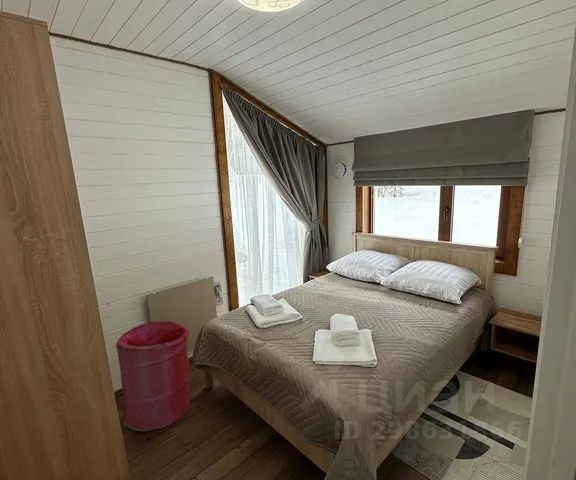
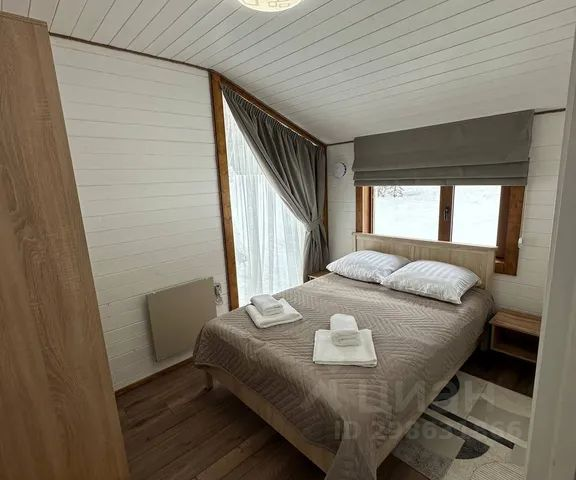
- laundry hamper [115,320,191,432]
